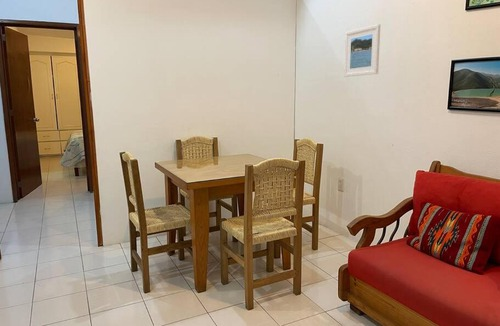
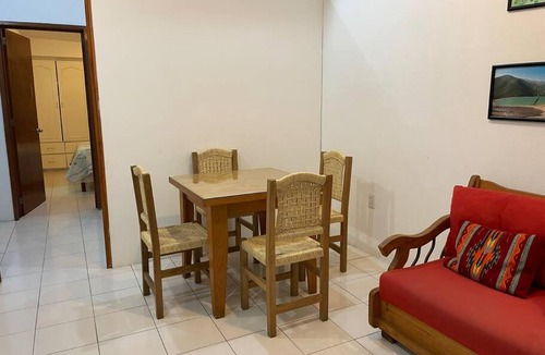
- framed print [343,23,381,78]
